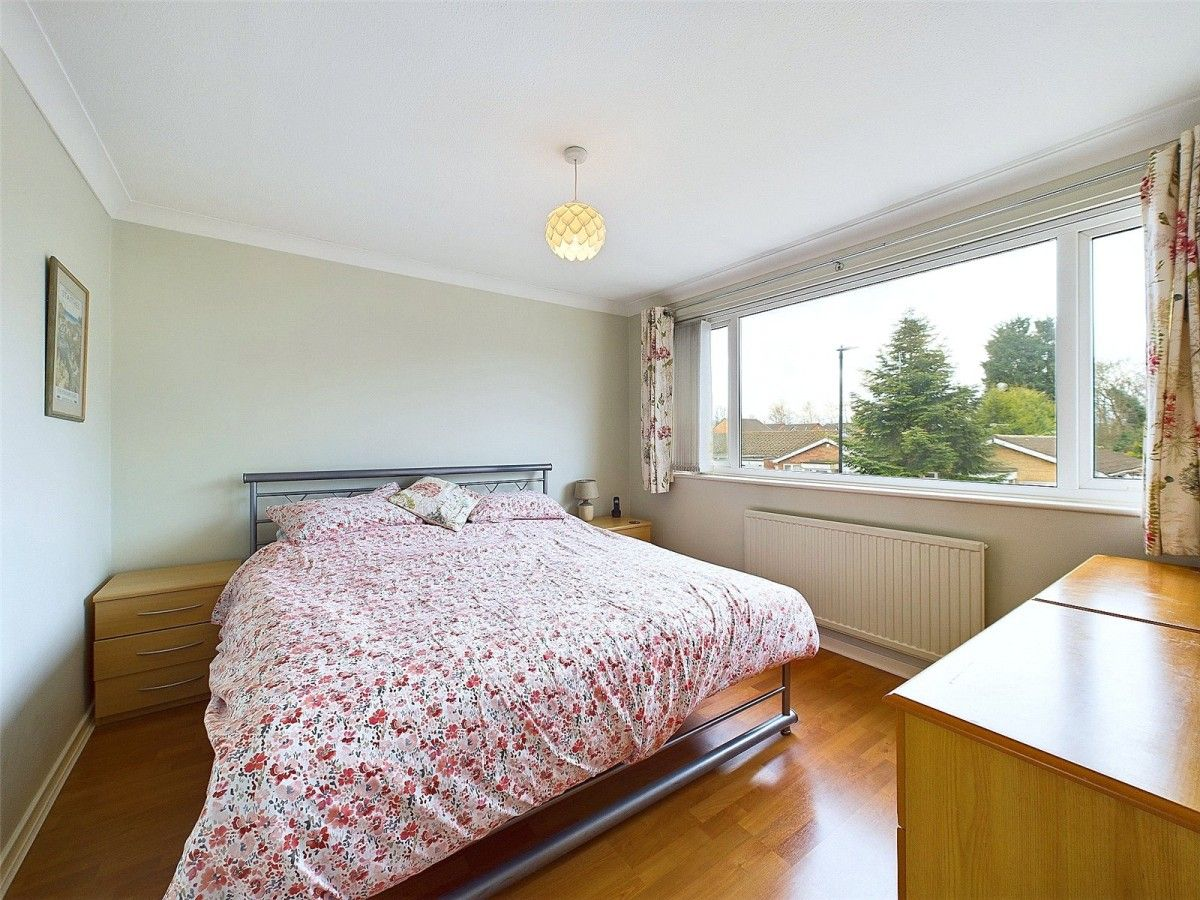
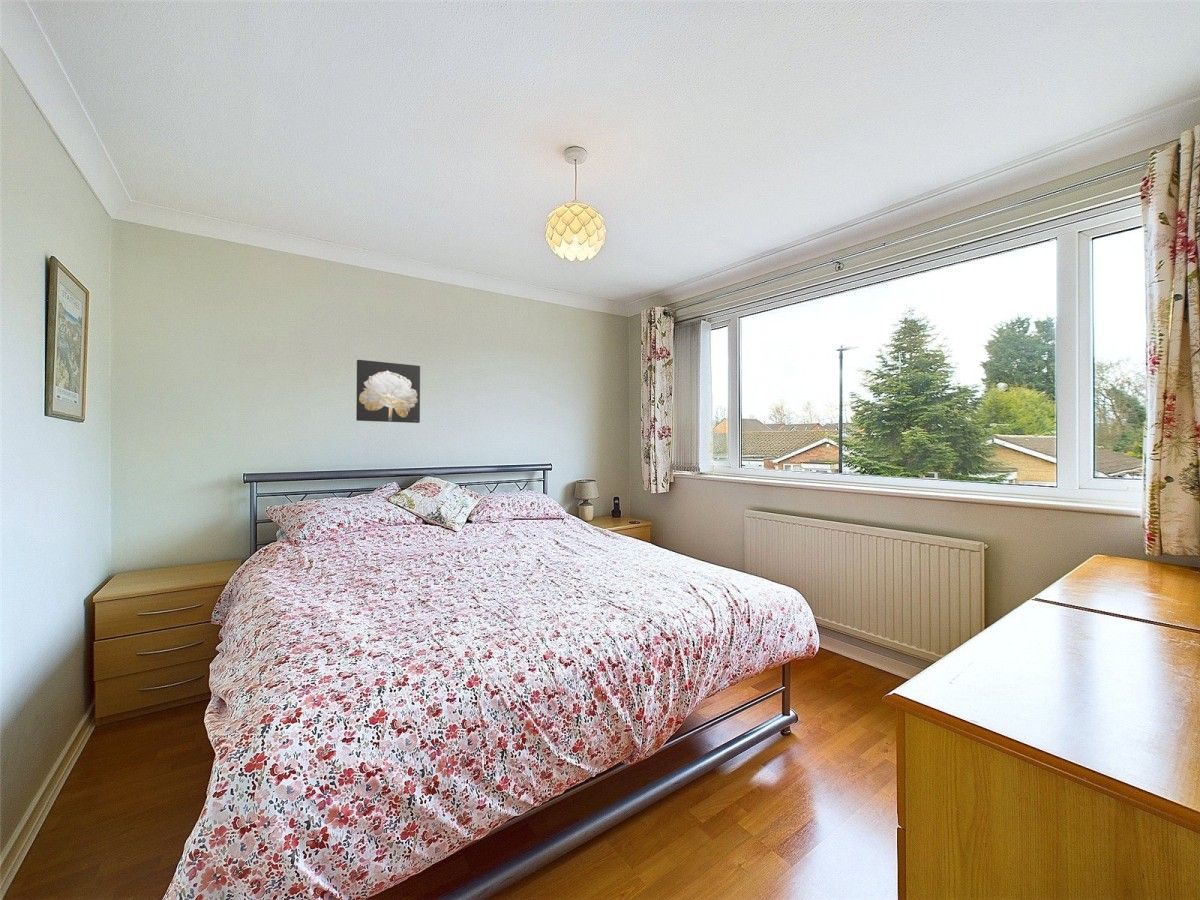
+ wall art [355,359,421,424]
